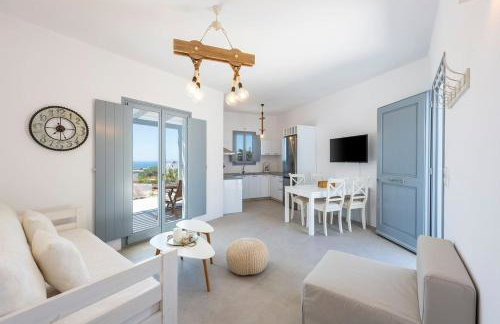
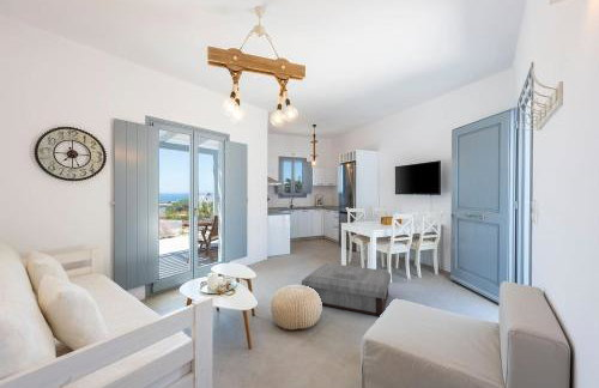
+ ottoman [301,262,392,317]
